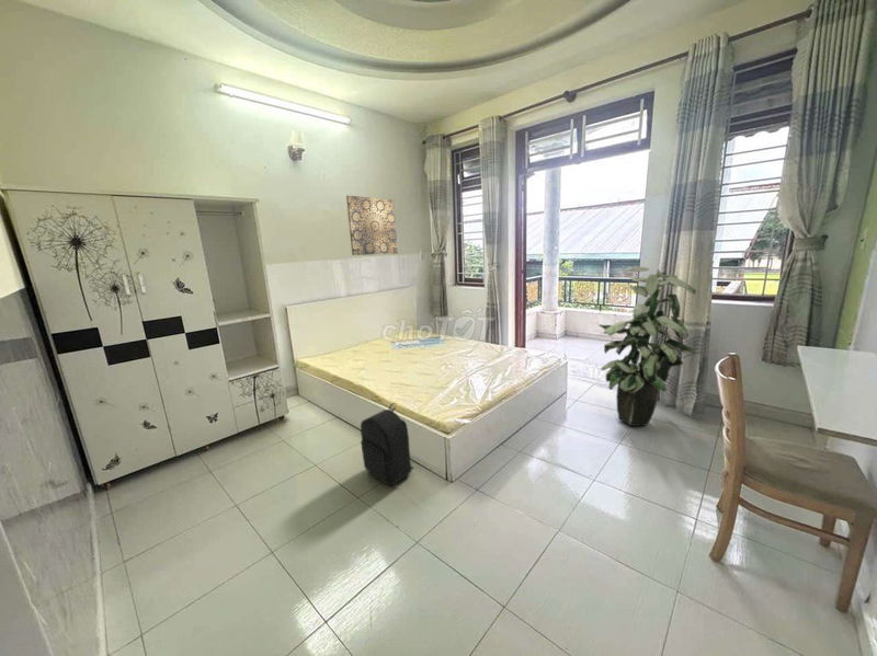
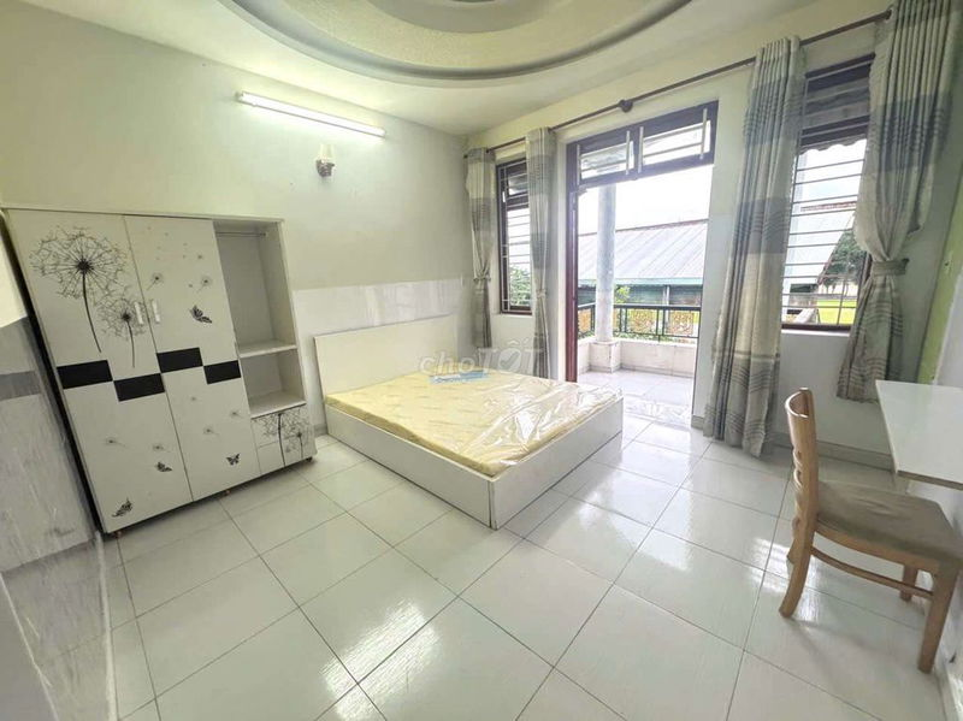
- indoor plant [597,265,697,427]
- backpack [360,402,414,487]
- wall art [345,194,399,256]
